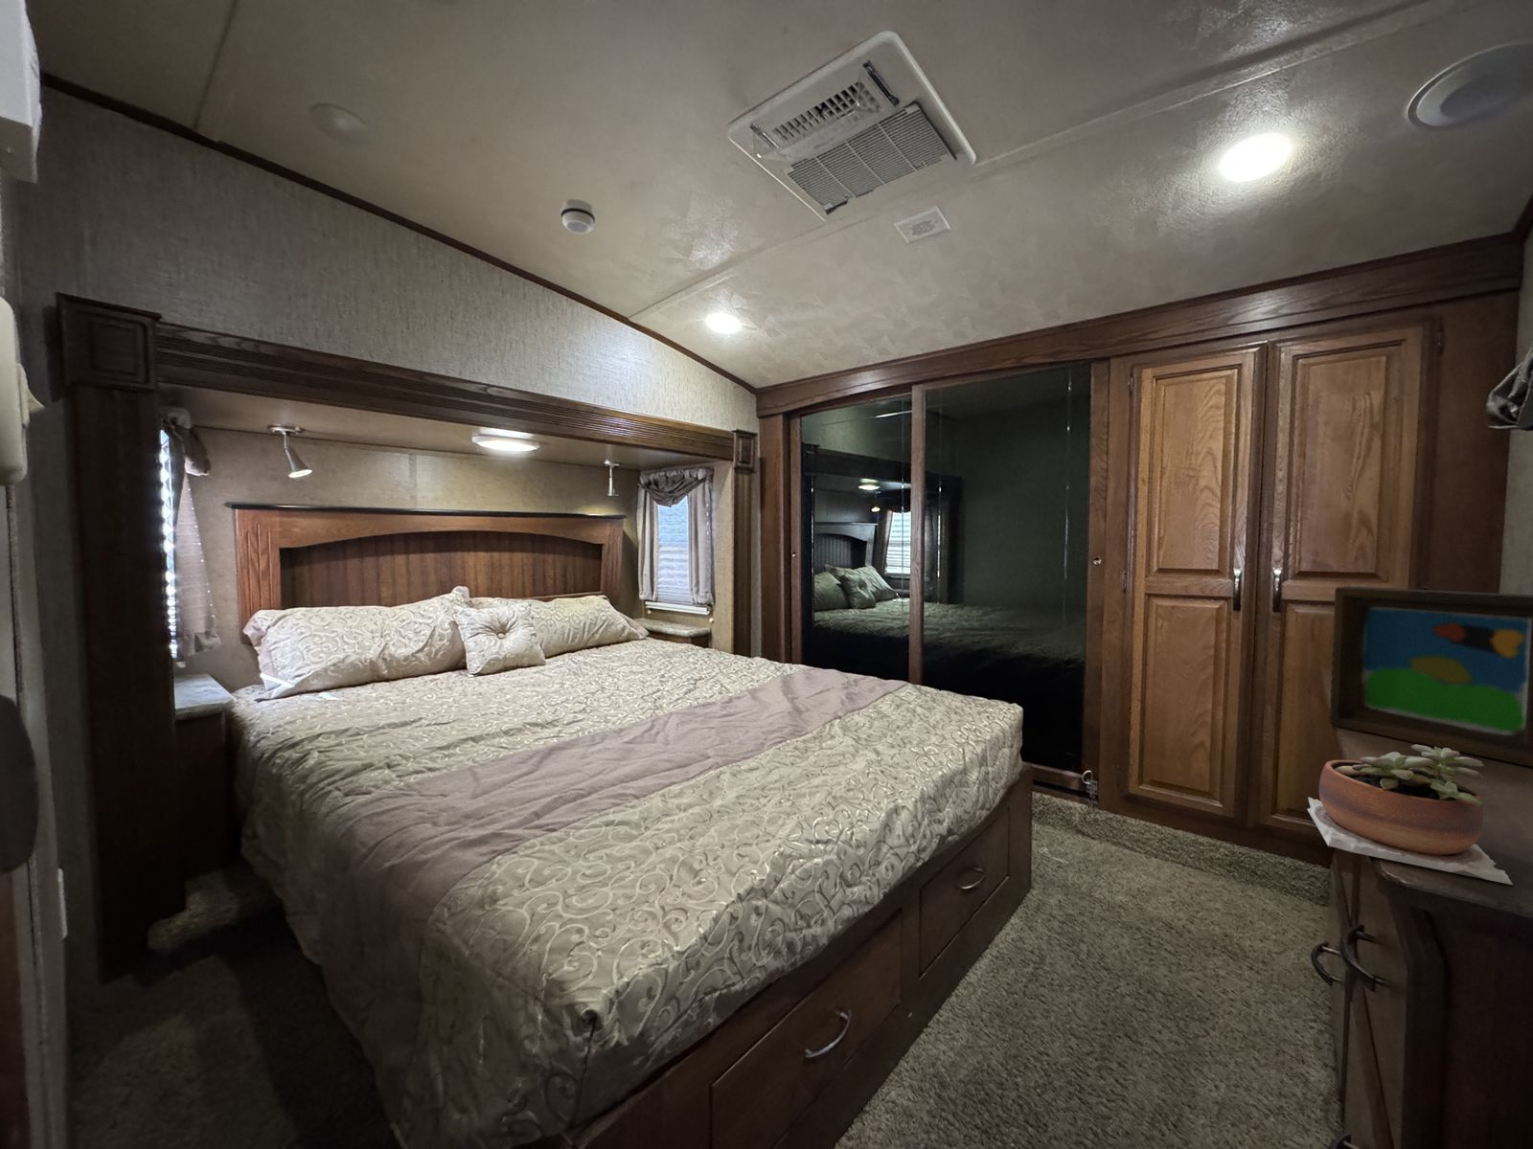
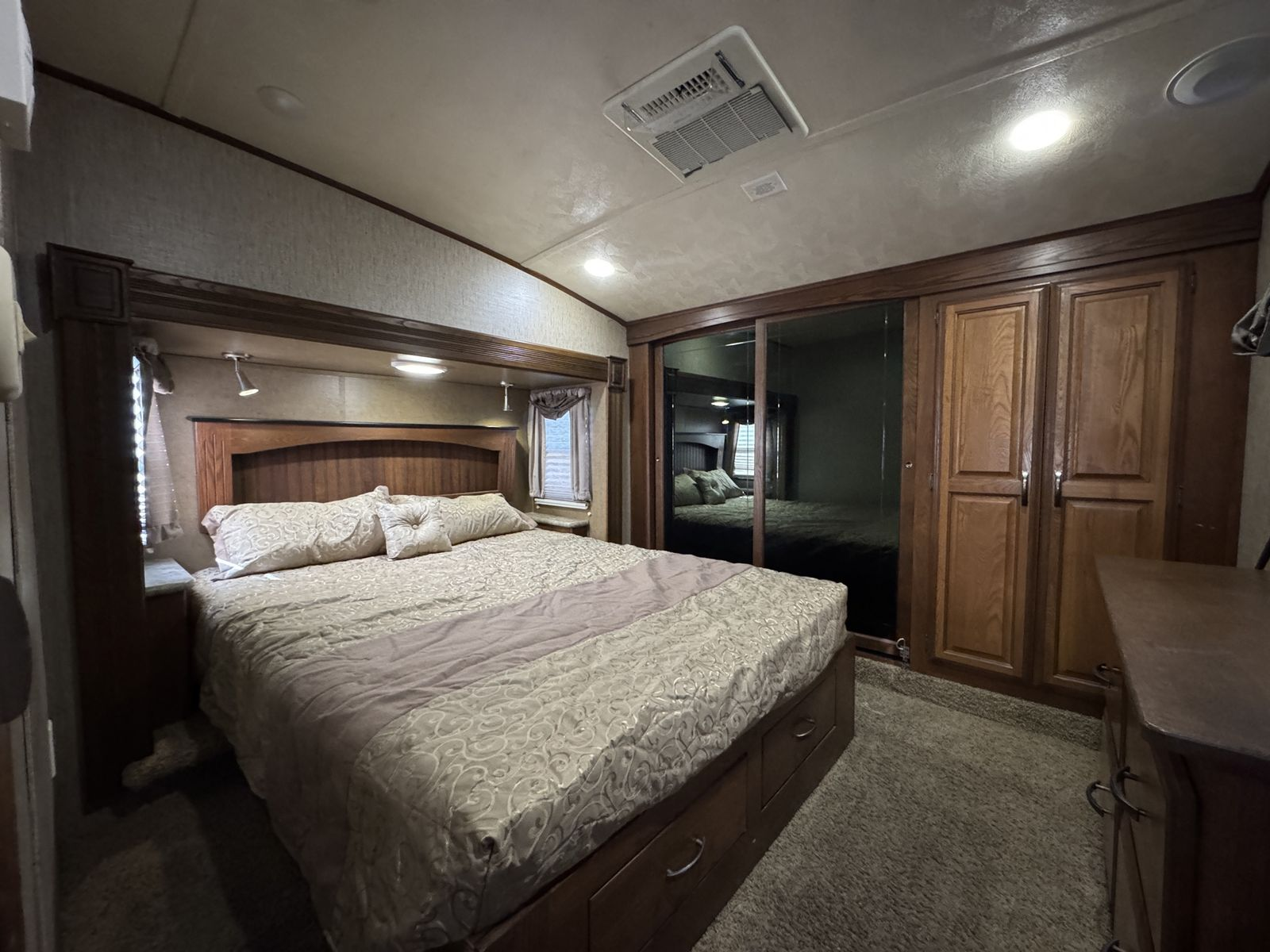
- picture frame [1328,585,1533,768]
- smoke detector [560,198,596,234]
- succulent plant [1307,743,1514,886]
